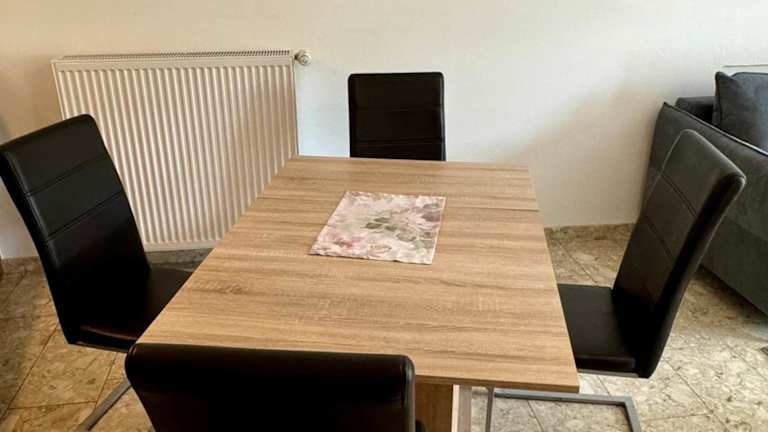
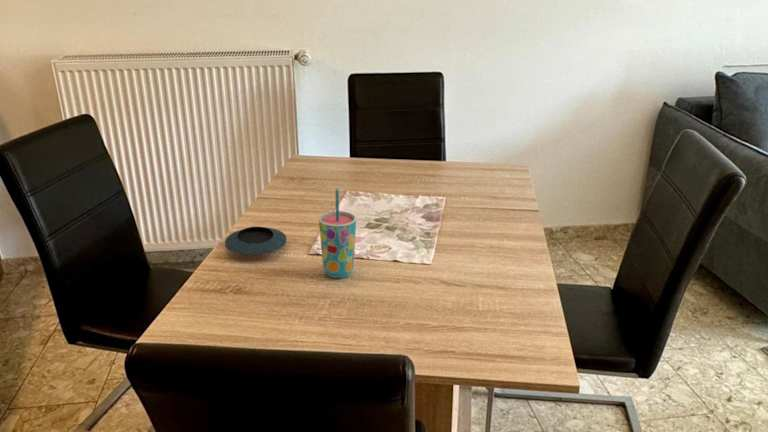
+ cup [318,188,357,279]
+ saucer [224,226,288,256]
